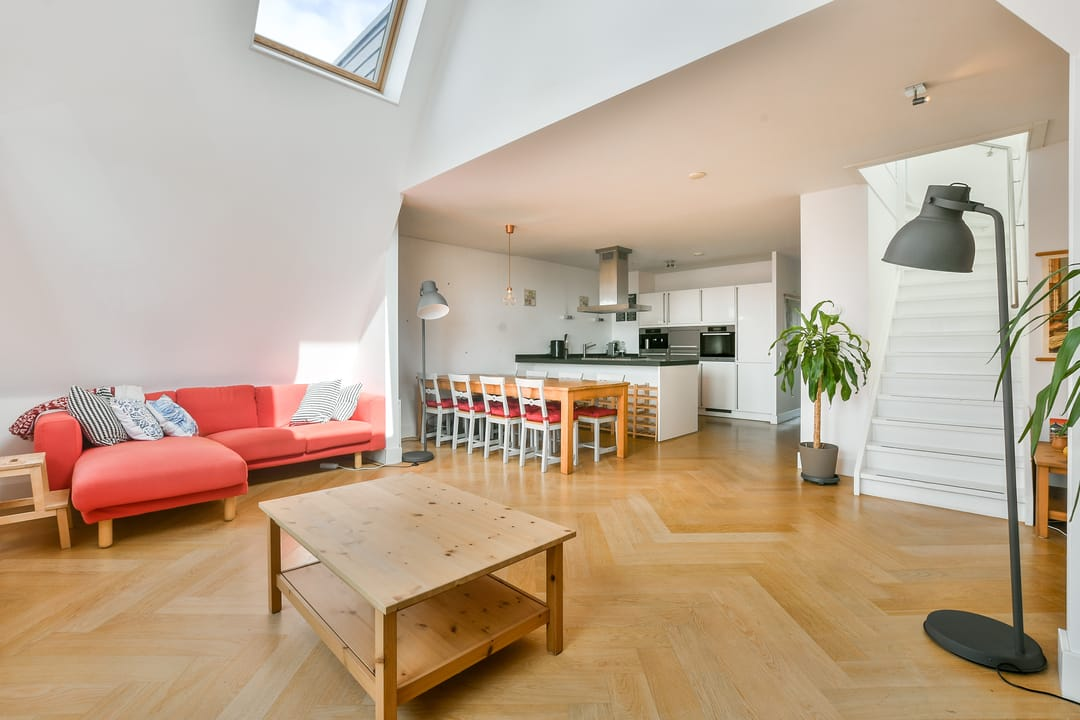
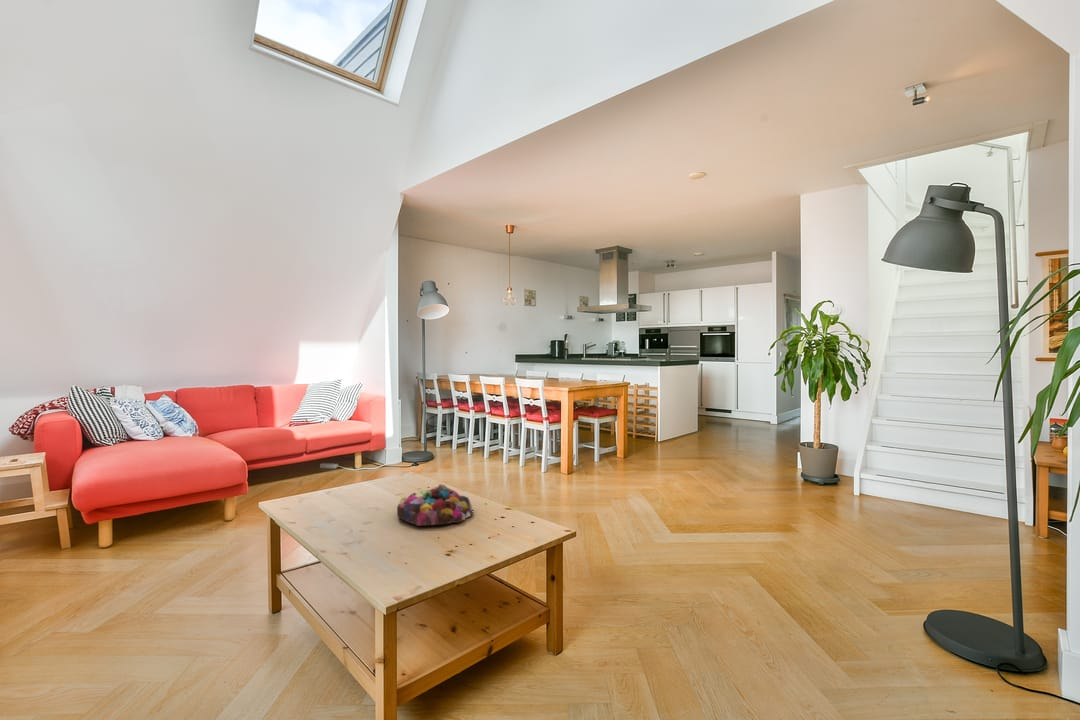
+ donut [396,483,474,527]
